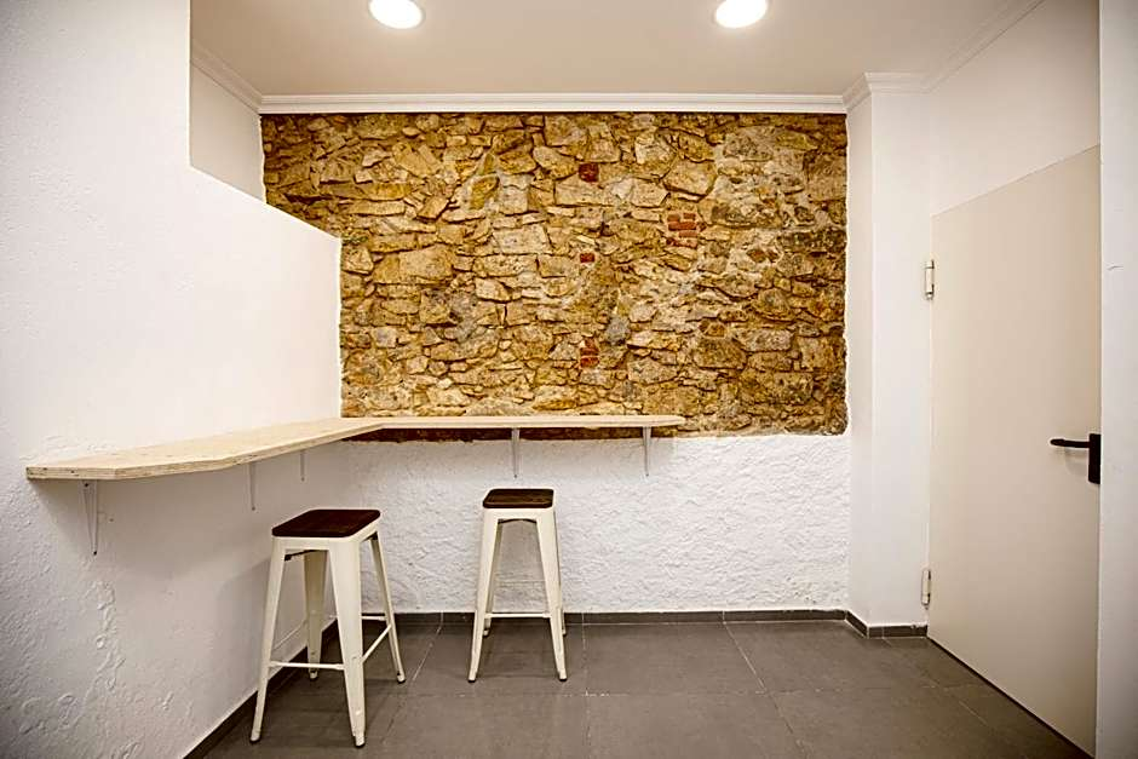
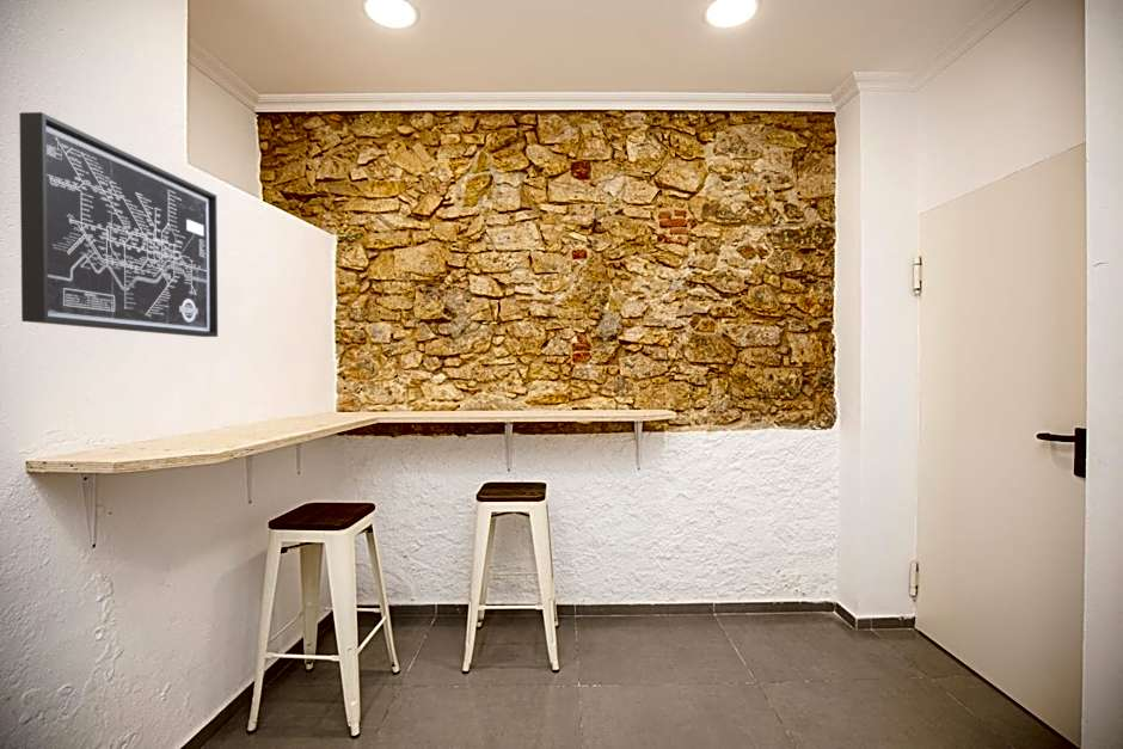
+ wall art [18,111,219,338]
